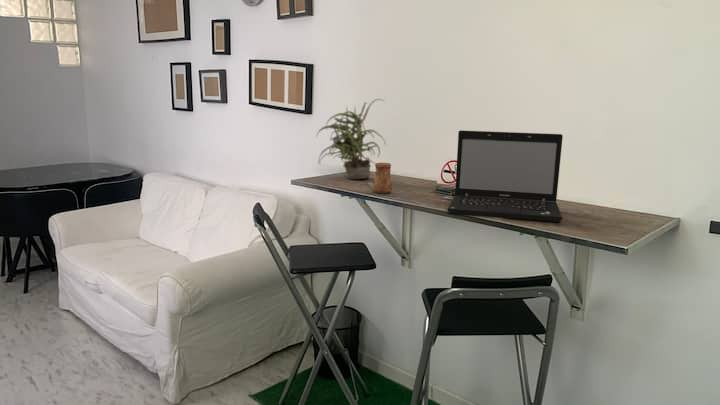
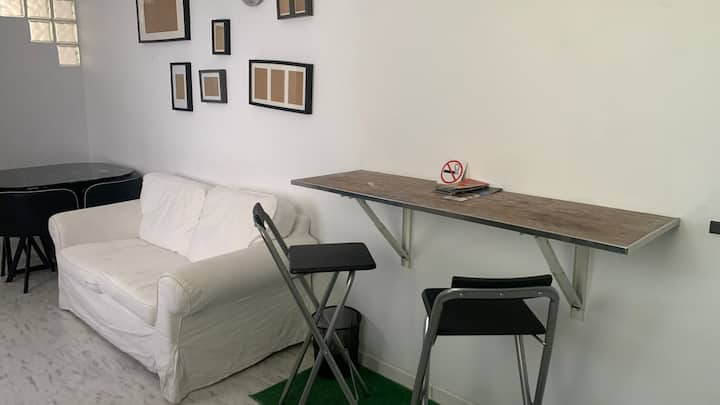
- cup [372,162,393,194]
- potted plant [315,98,387,180]
- laptop [447,129,564,223]
